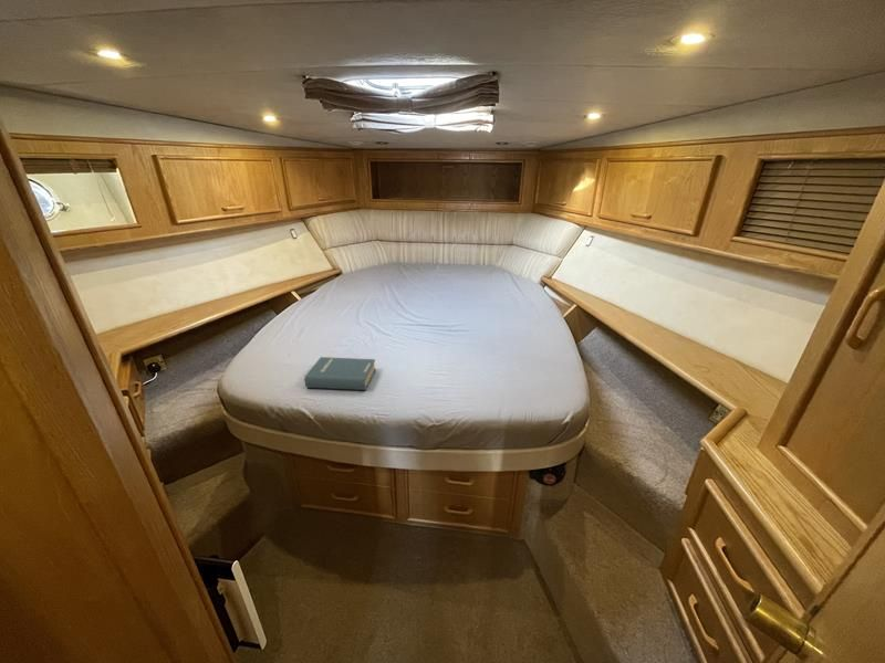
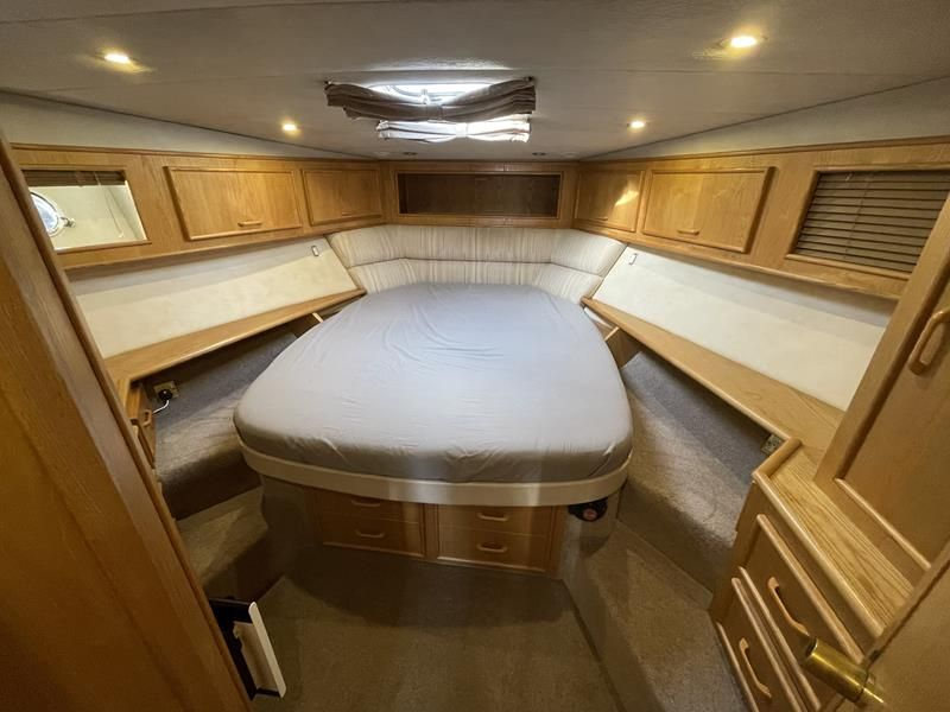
- hardback book [303,356,377,391]
